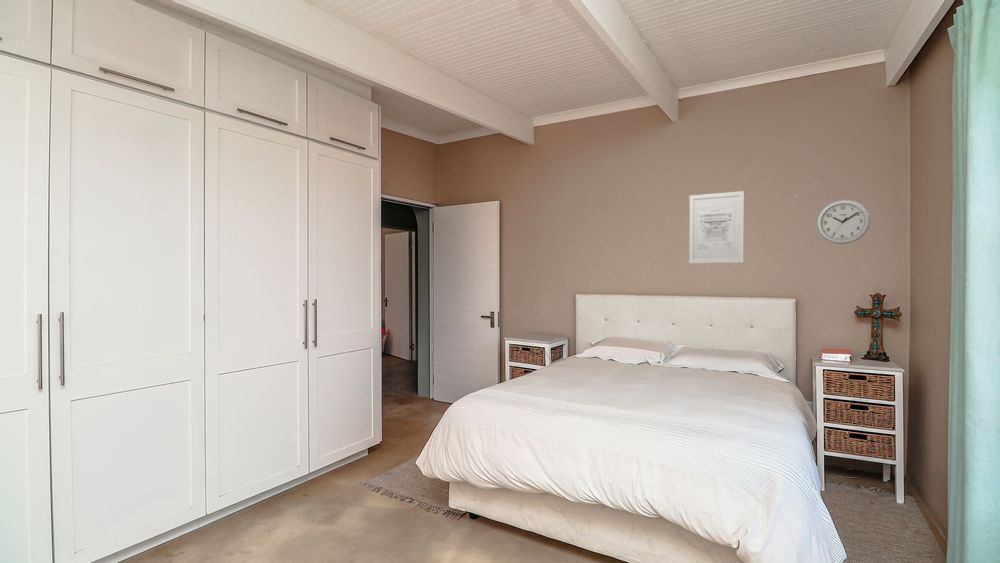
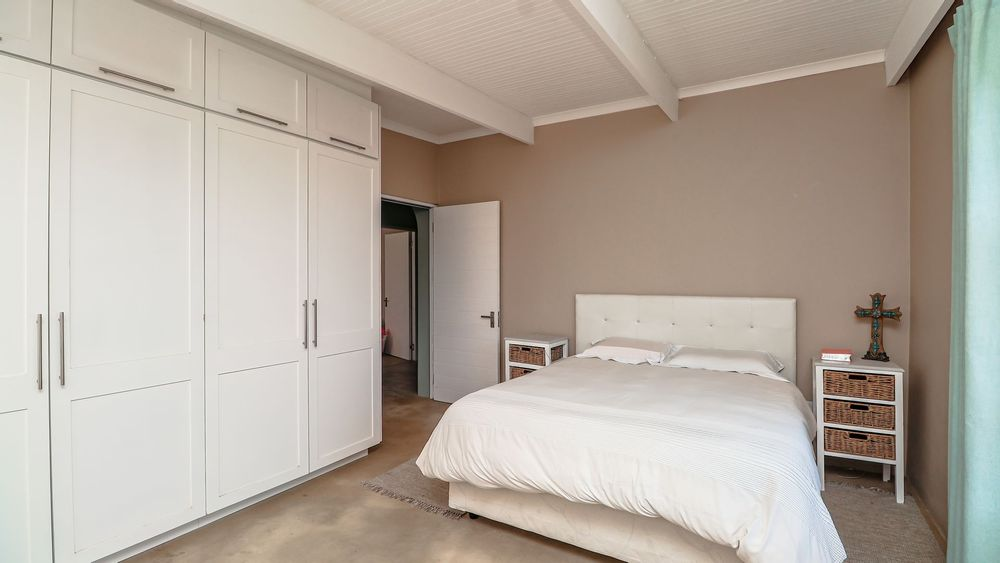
- wall clock [815,199,871,245]
- wall art [688,190,744,264]
